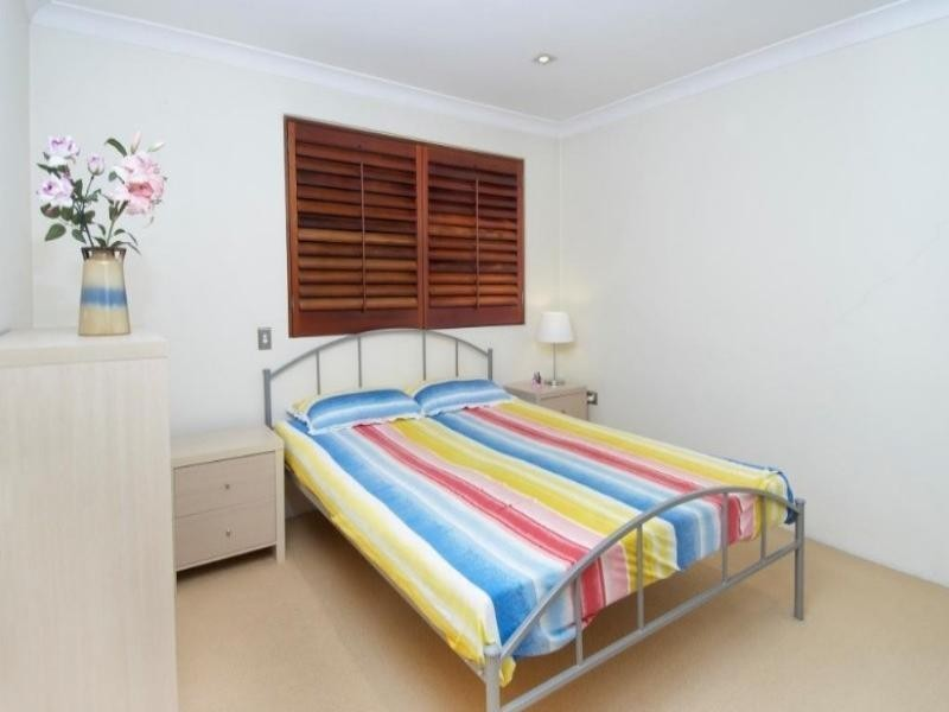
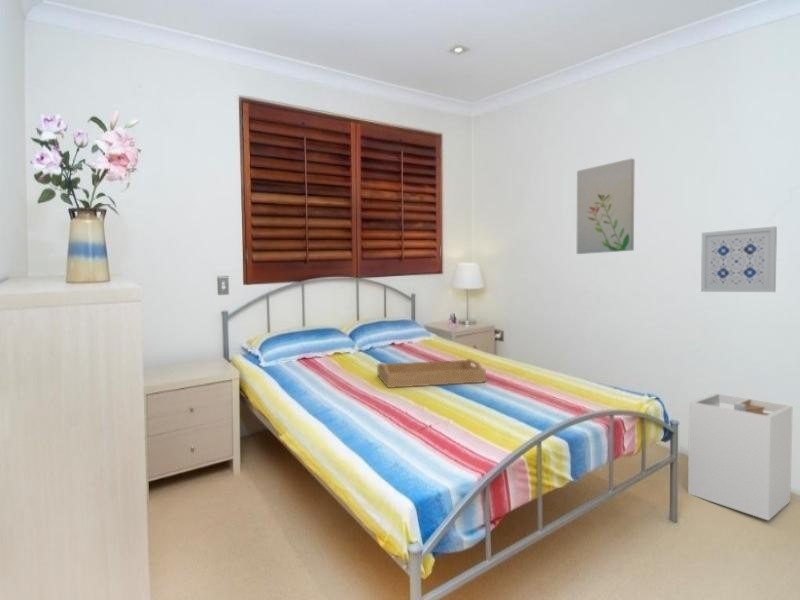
+ wall art [700,225,778,293]
+ wall art [576,157,636,255]
+ serving tray [376,358,487,389]
+ laundry hamper [687,392,794,522]
